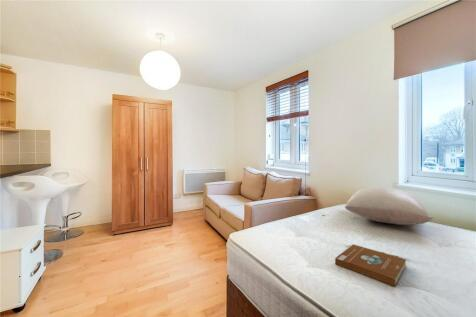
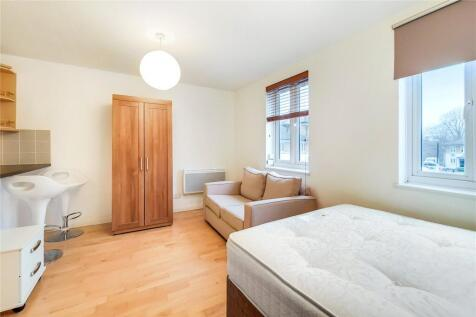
- book [334,243,407,287]
- pillow [344,186,434,226]
